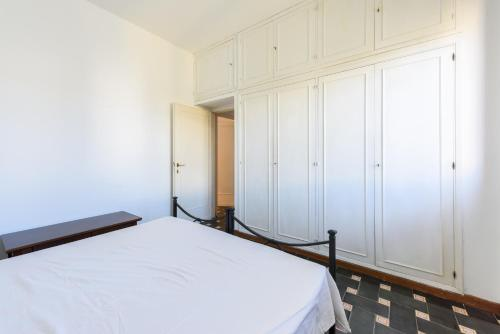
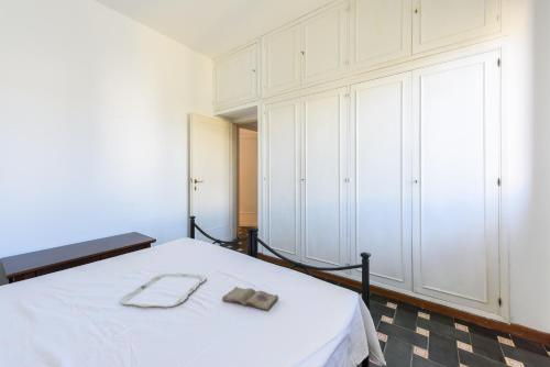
+ serving tray [120,273,207,308]
+ diary [221,286,279,312]
